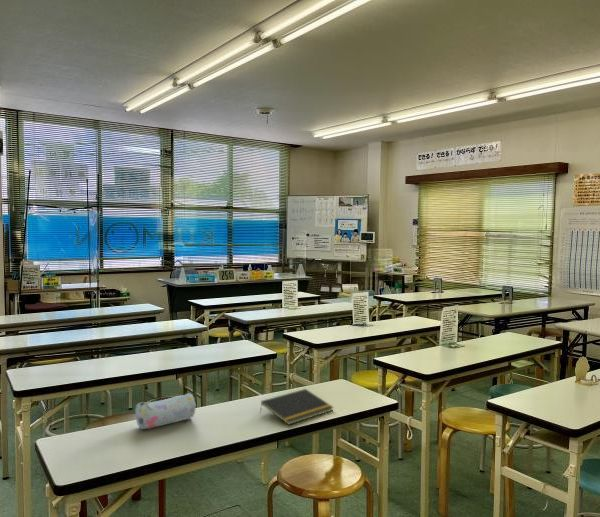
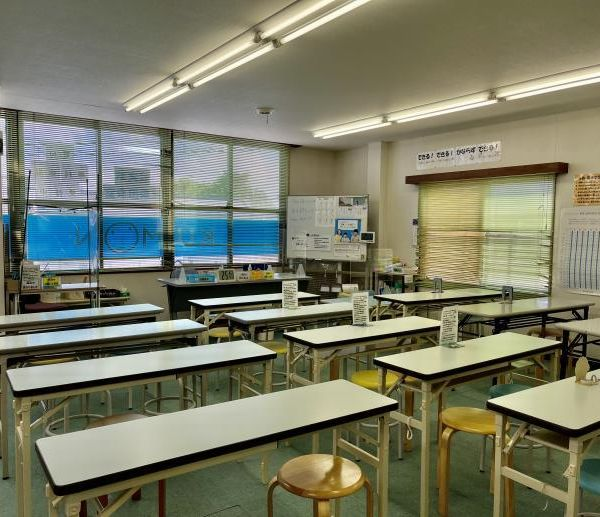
- pencil case [134,393,196,430]
- notepad [259,388,334,426]
